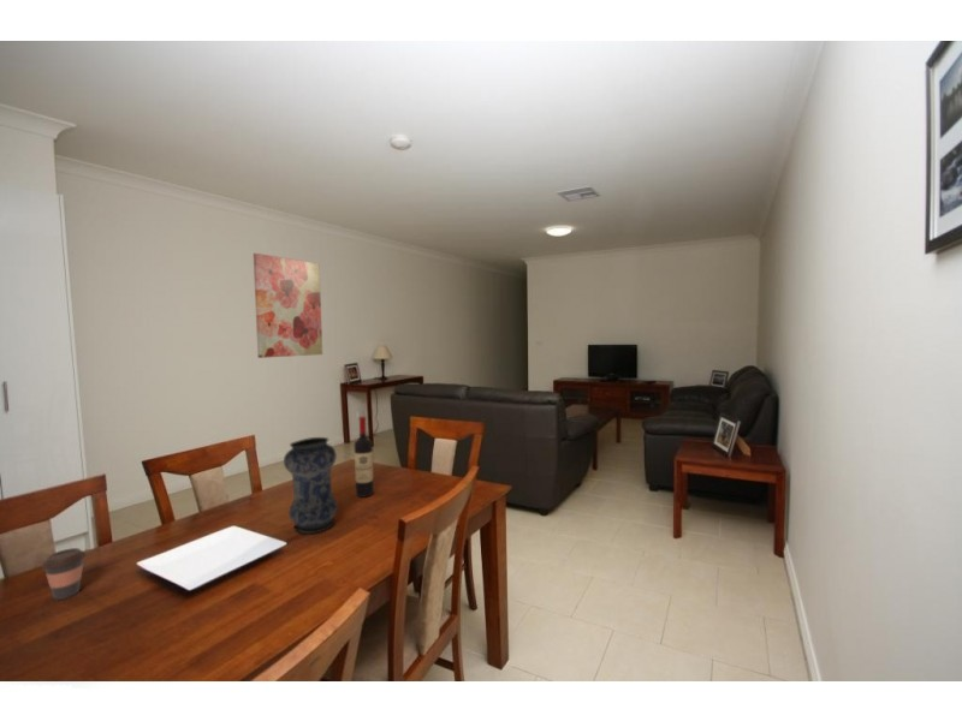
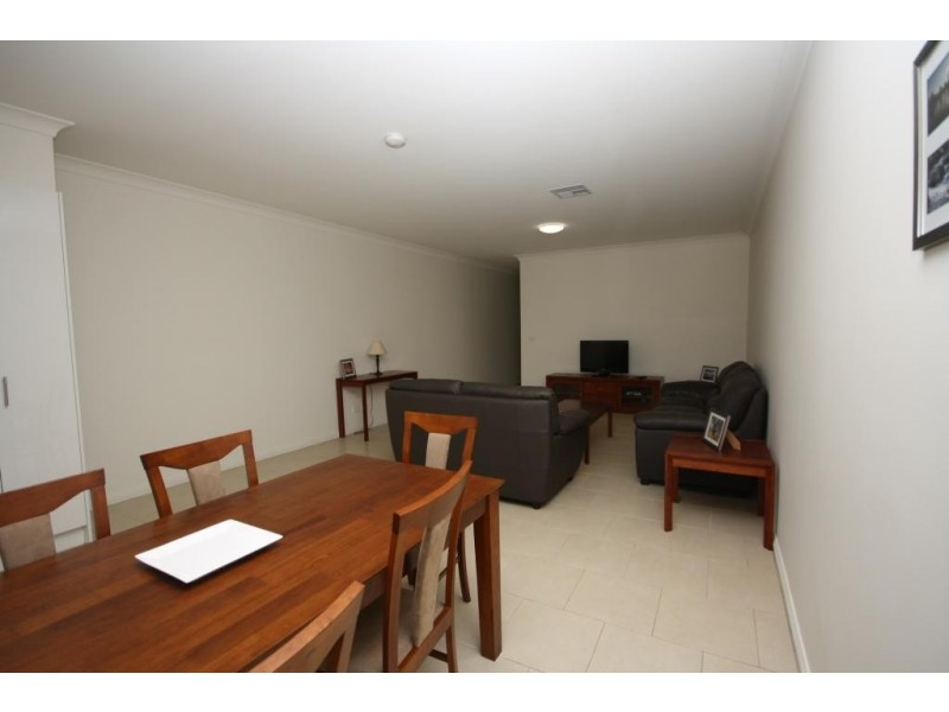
- coffee cup [40,547,88,601]
- vase [283,436,338,535]
- wine bottle [354,416,375,497]
- wall art [253,252,323,359]
